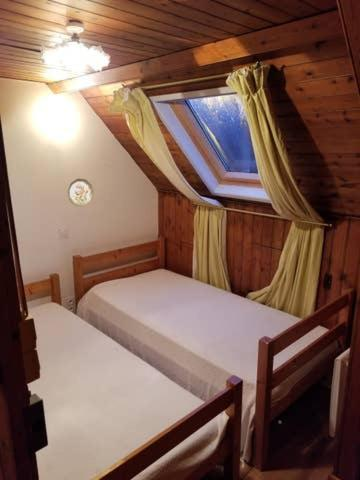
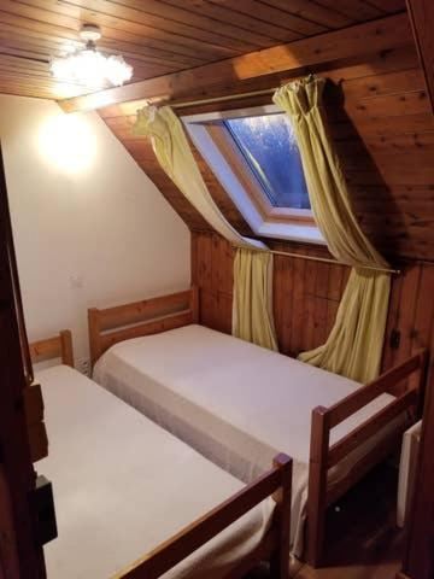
- decorative plate [67,178,94,207]
